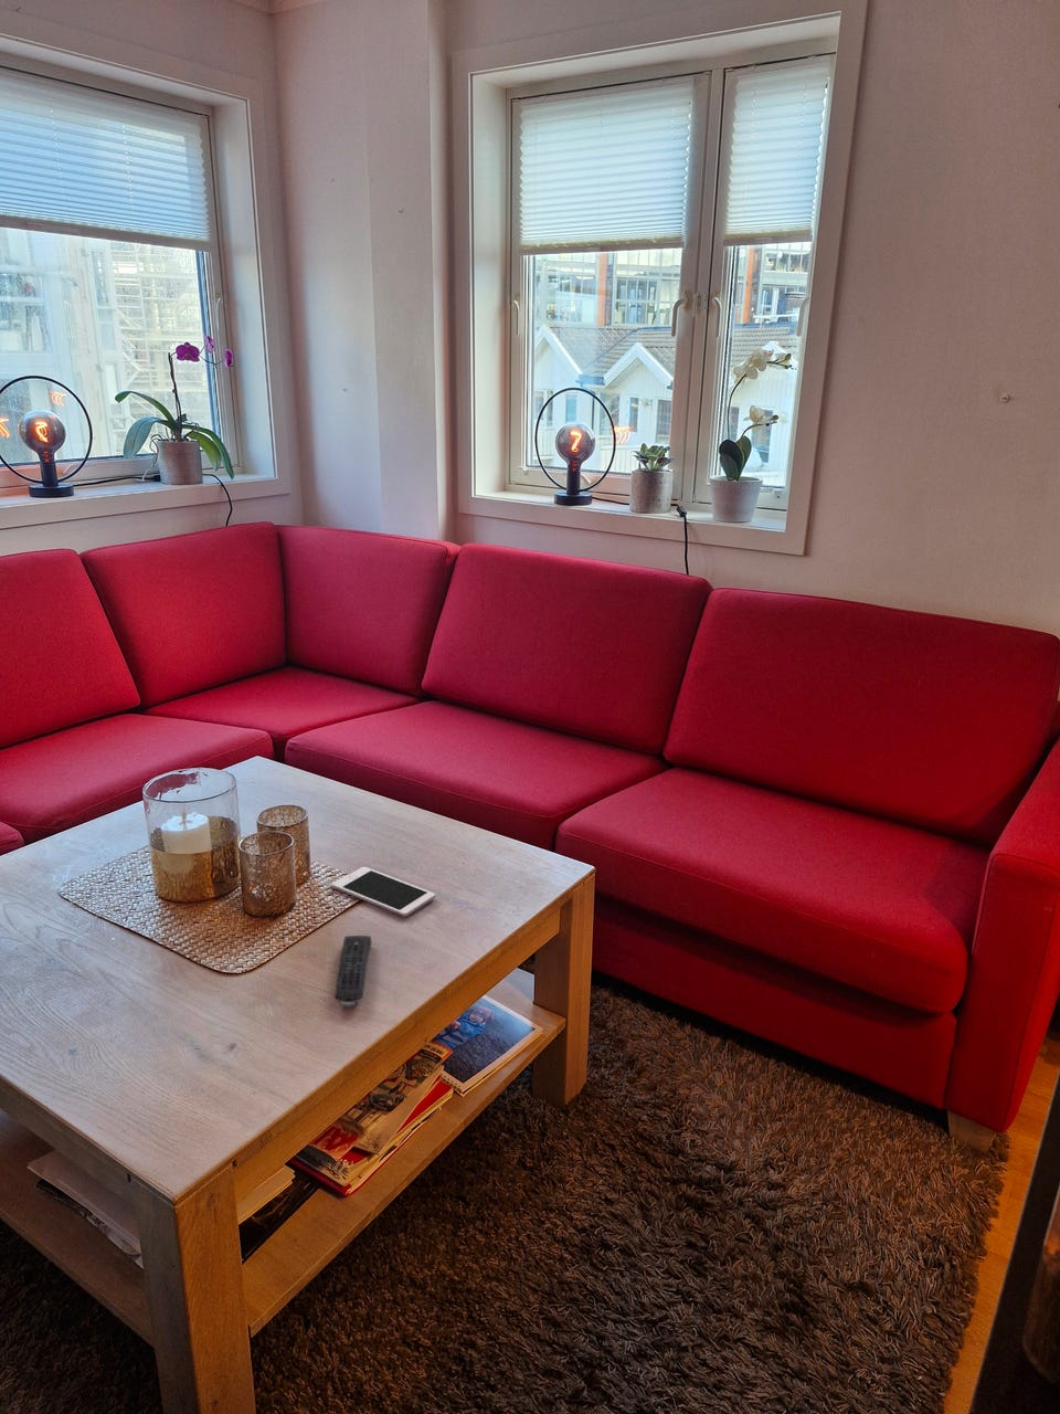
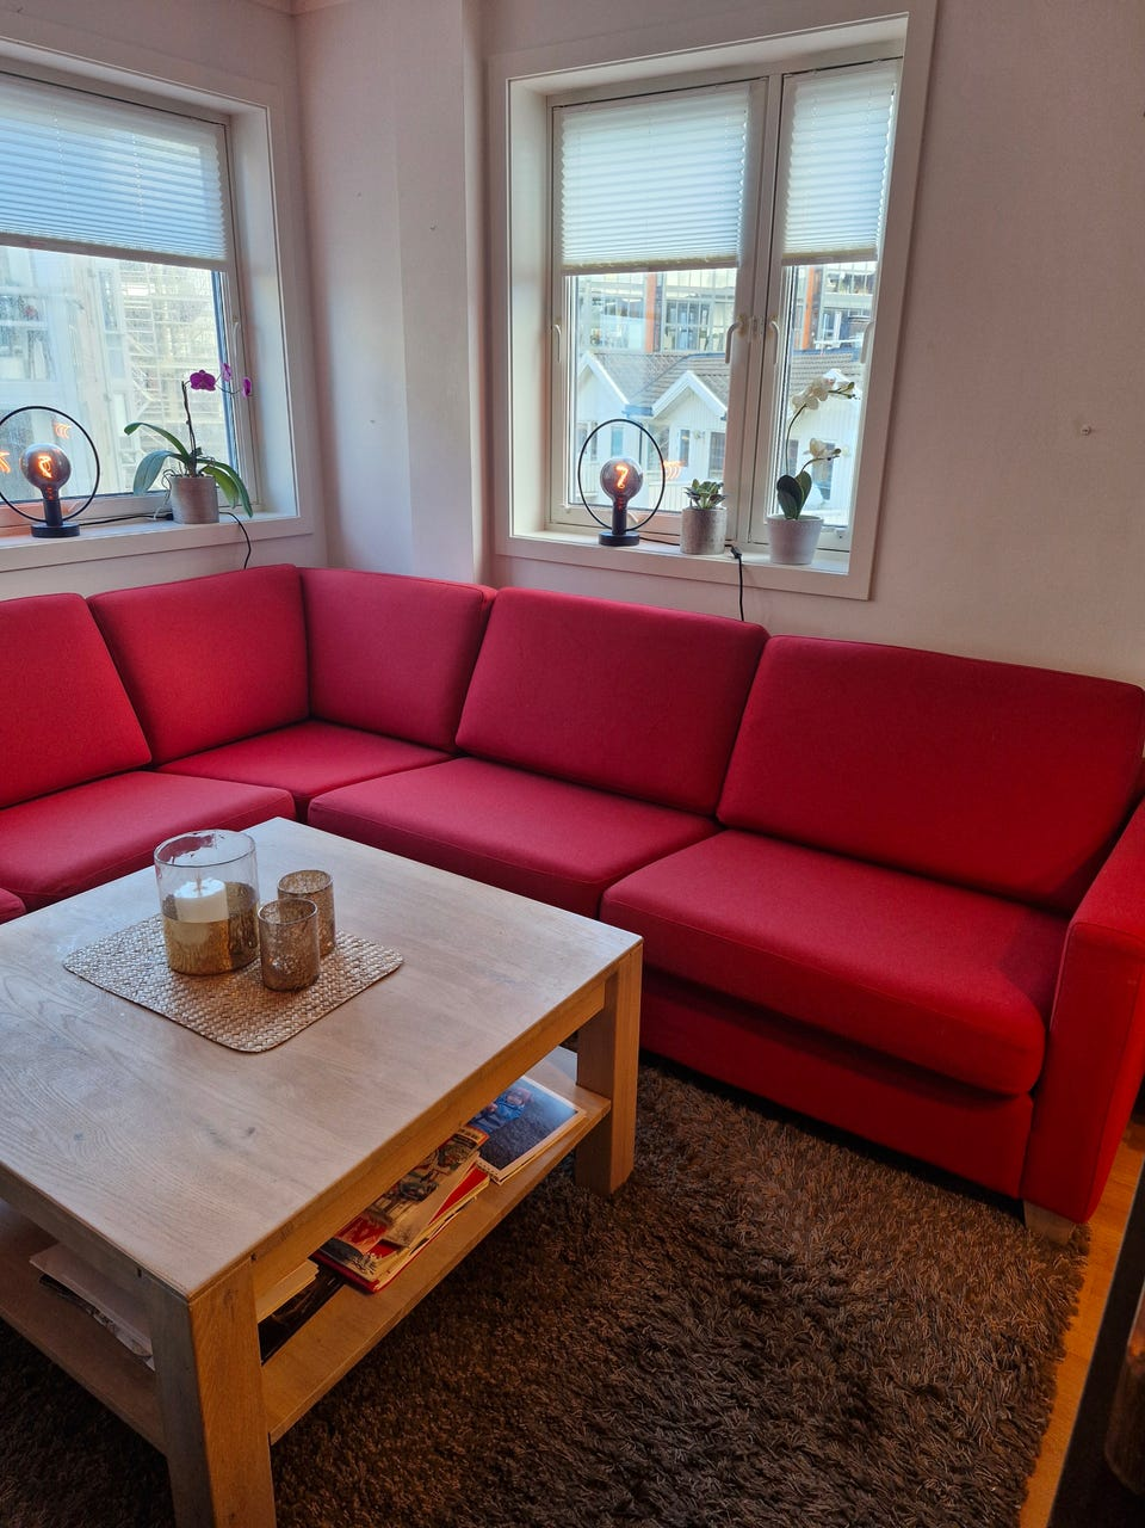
- cell phone [331,866,436,919]
- remote control [333,934,372,1009]
